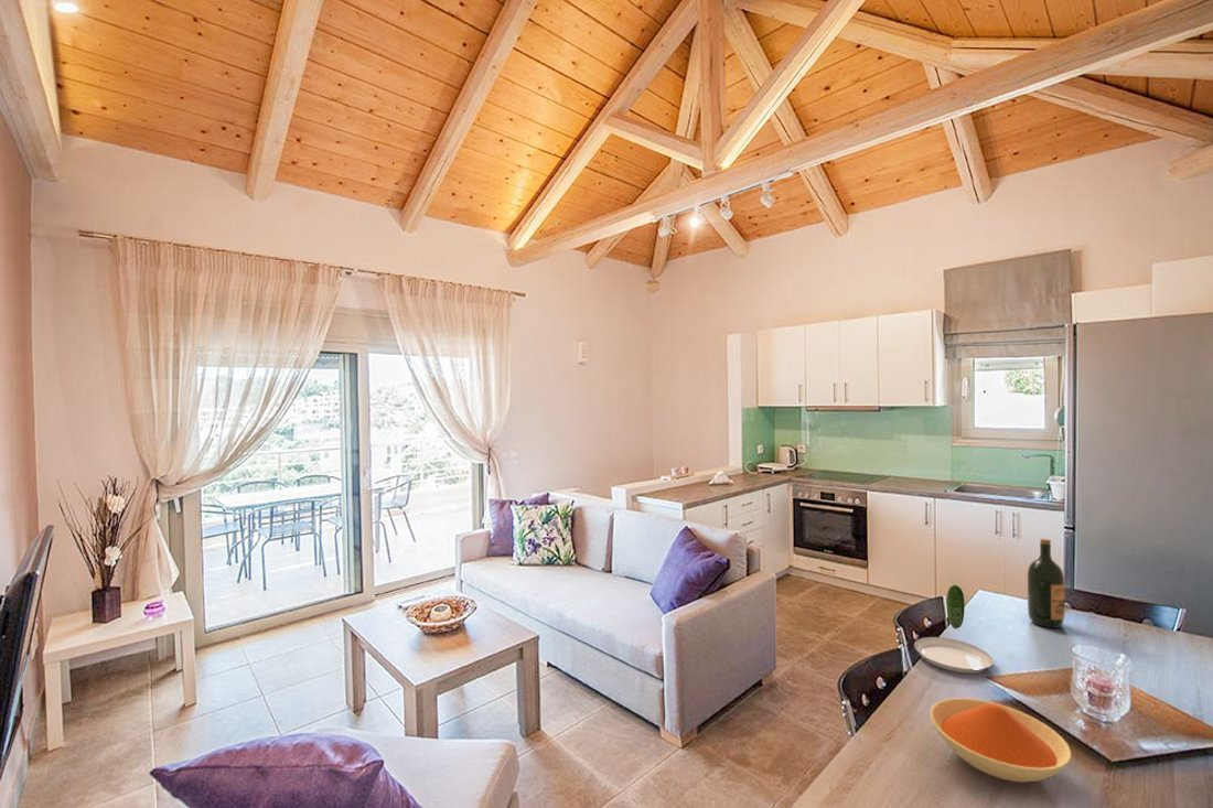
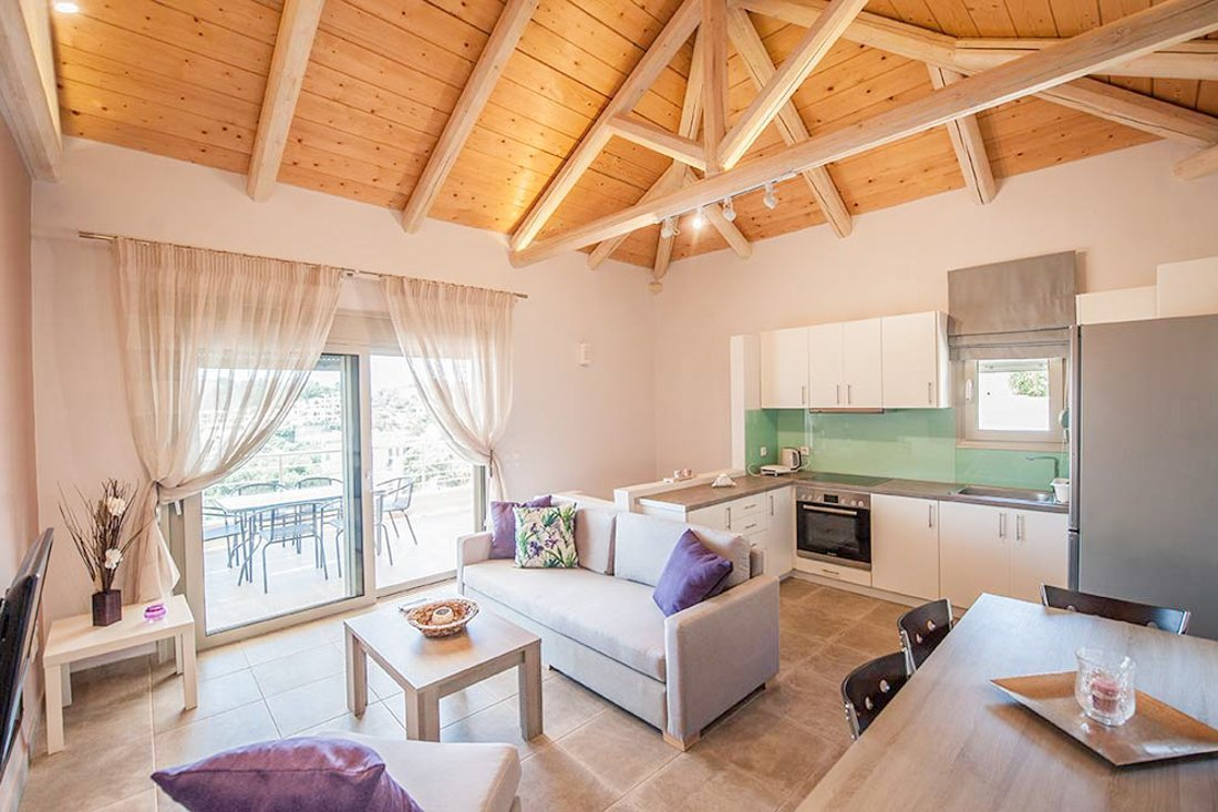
- bowl [928,697,1072,784]
- wine bottle [1027,538,1066,629]
- plate [913,584,995,675]
